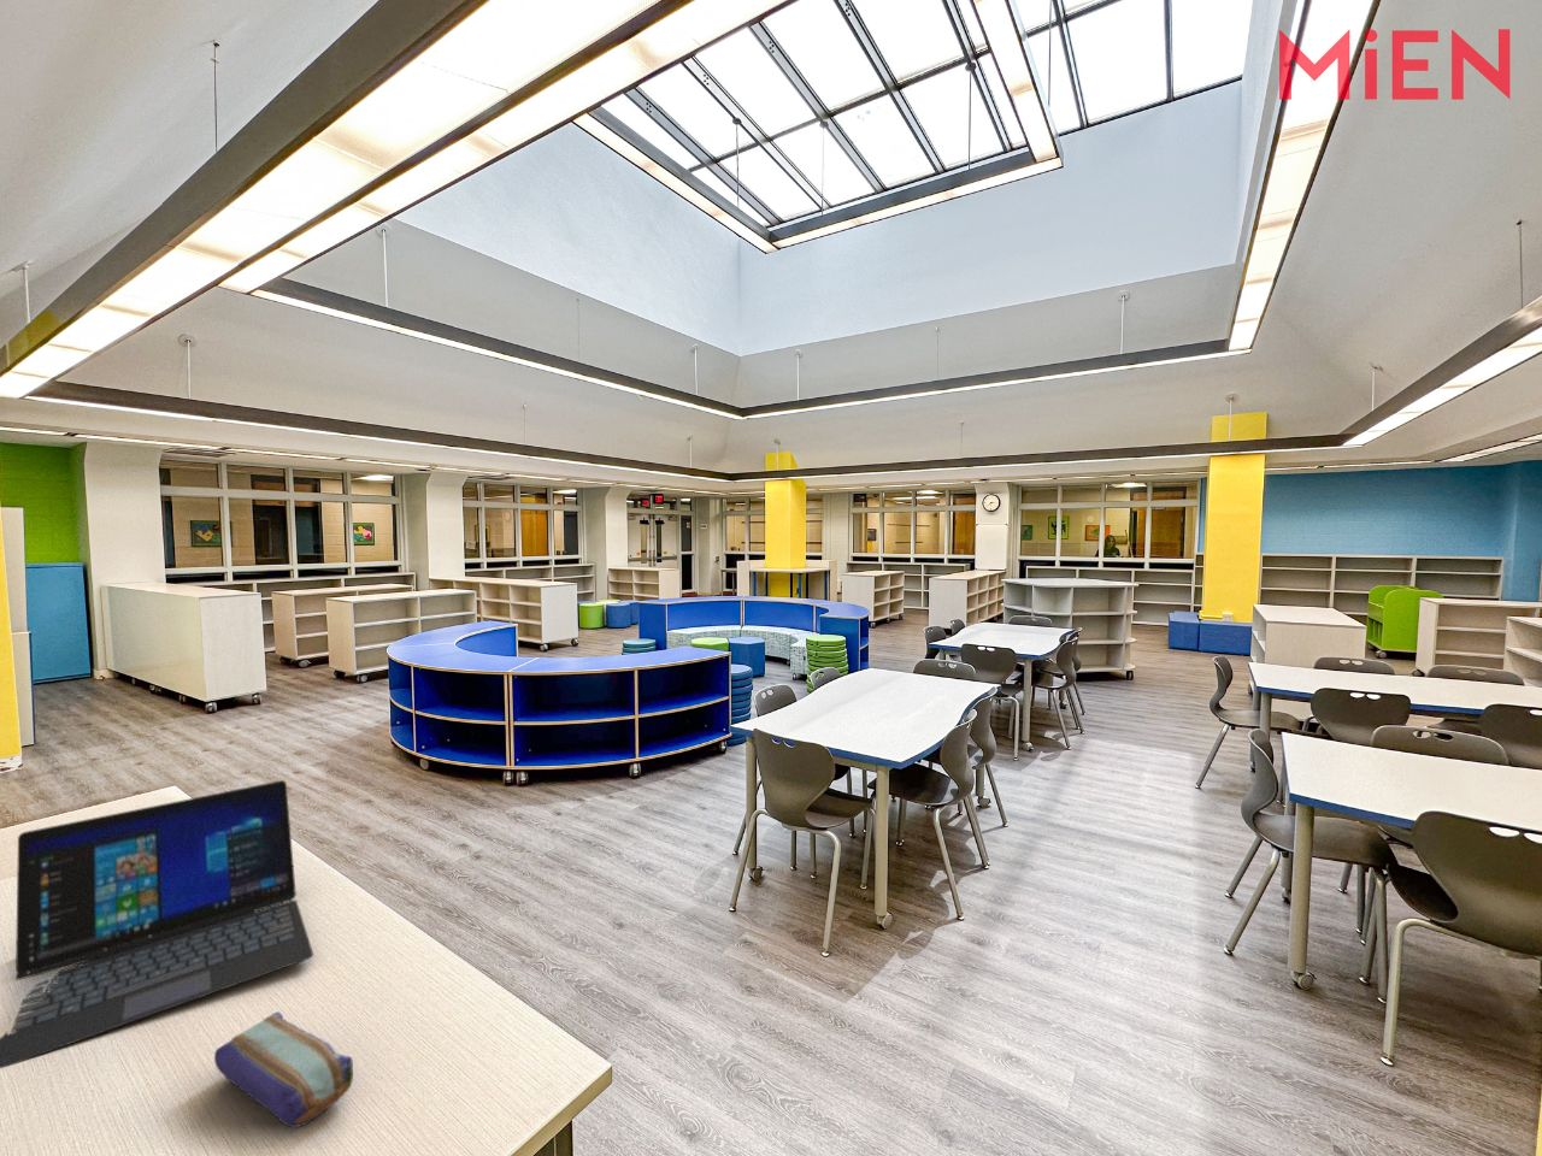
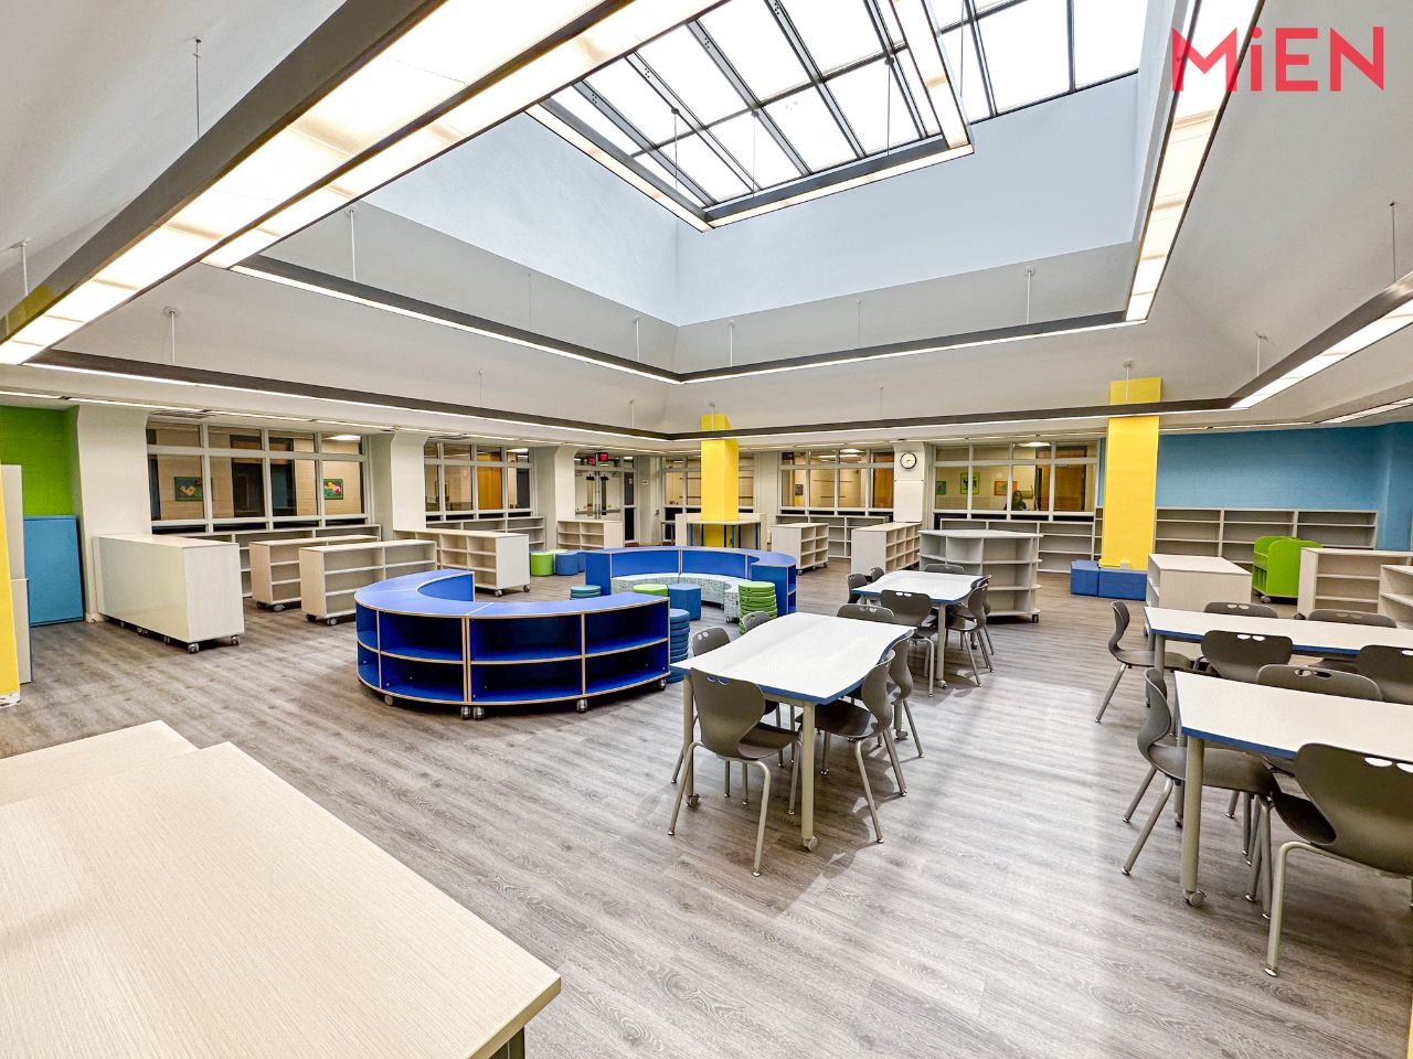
- laptop [0,780,314,1070]
- pencil case [214,1010,355,1128]
